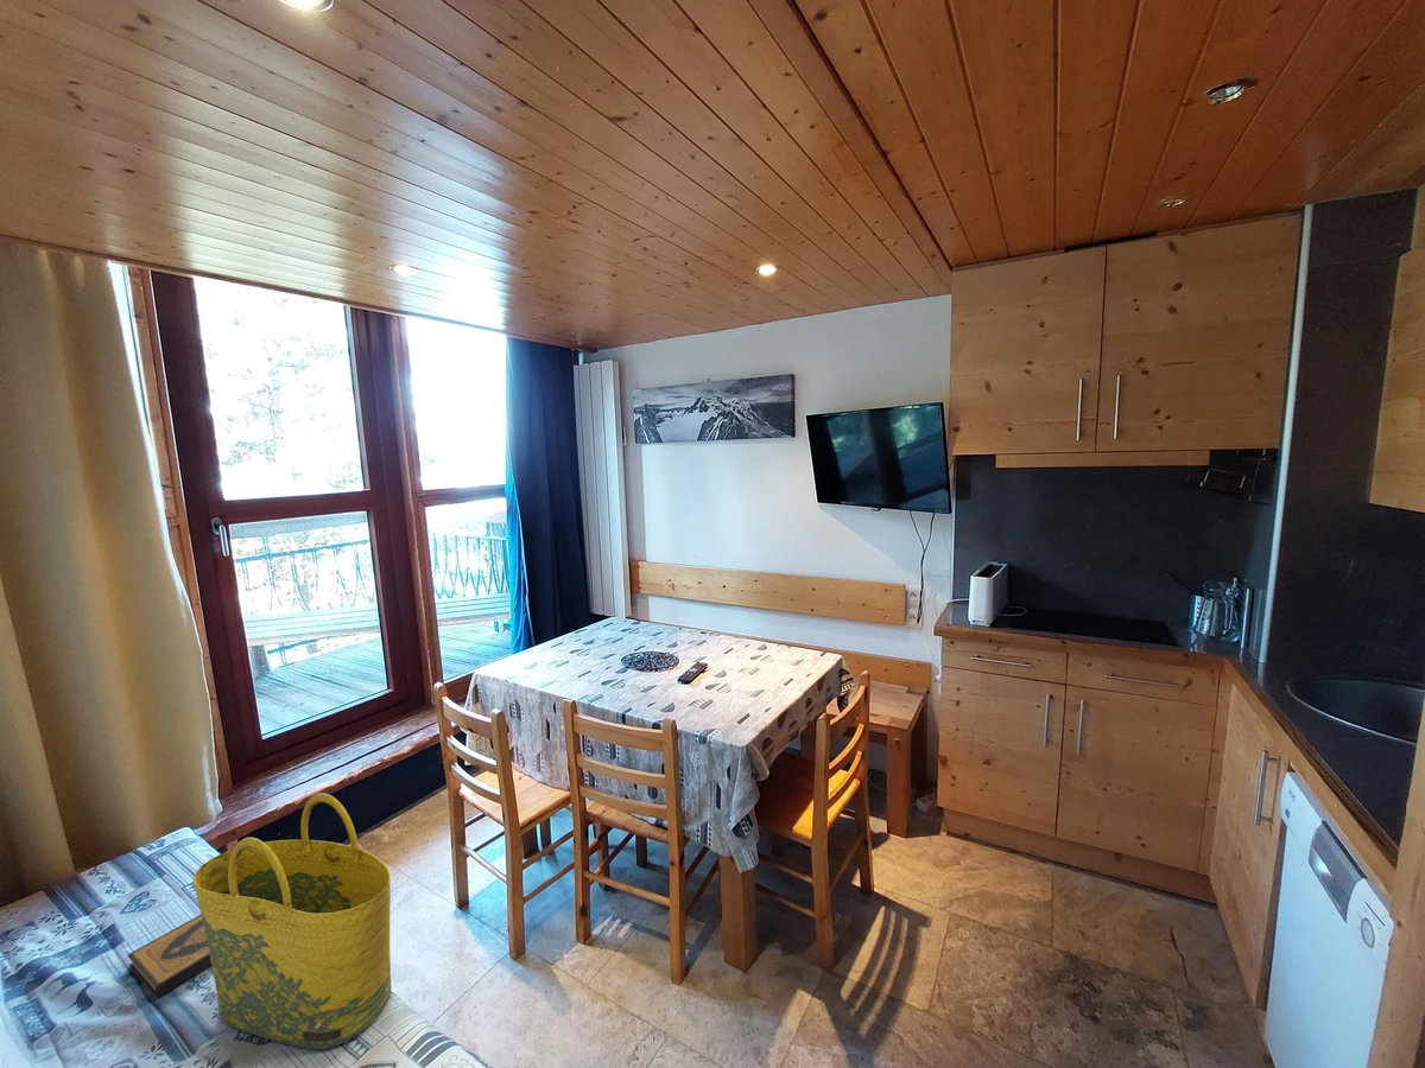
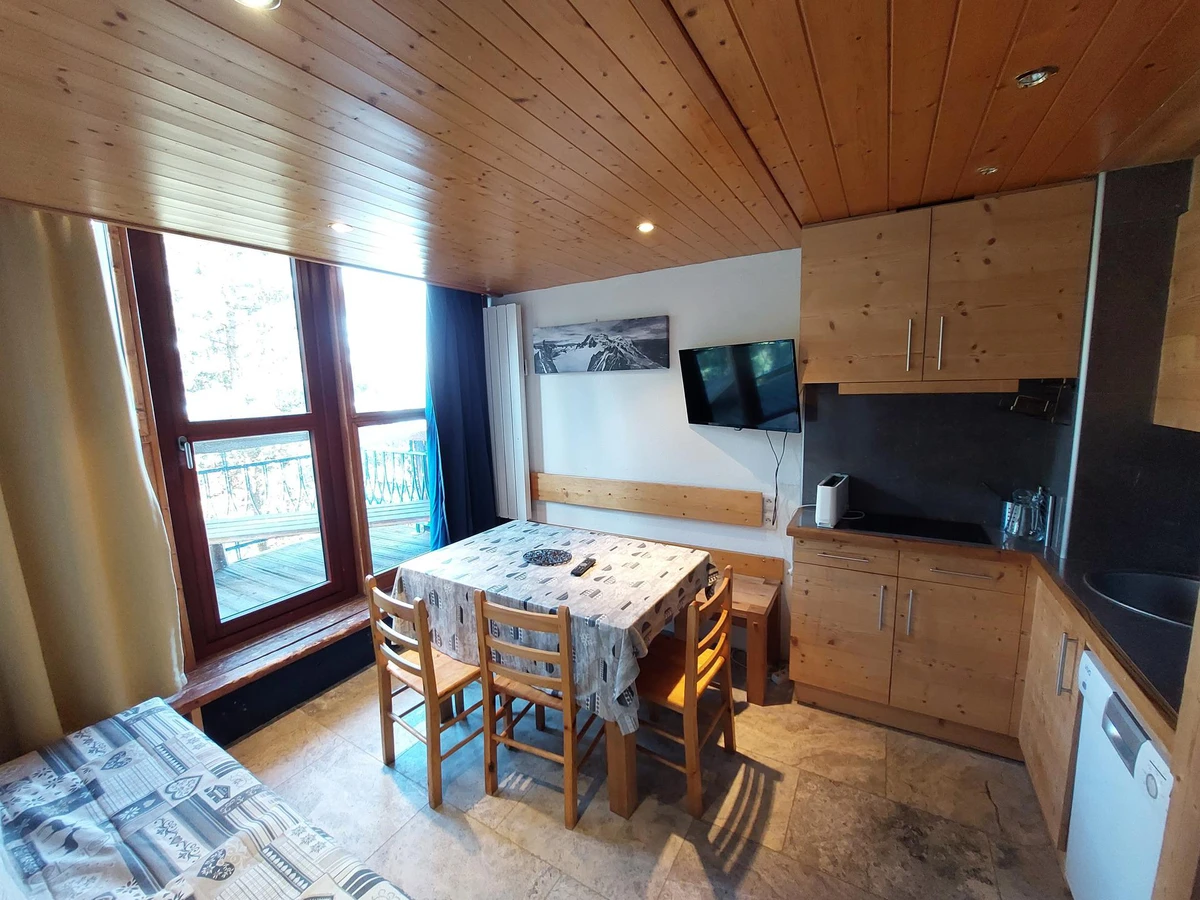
- tote bag [192,793,392,1050]
- hardback book [126,914,211,999]
